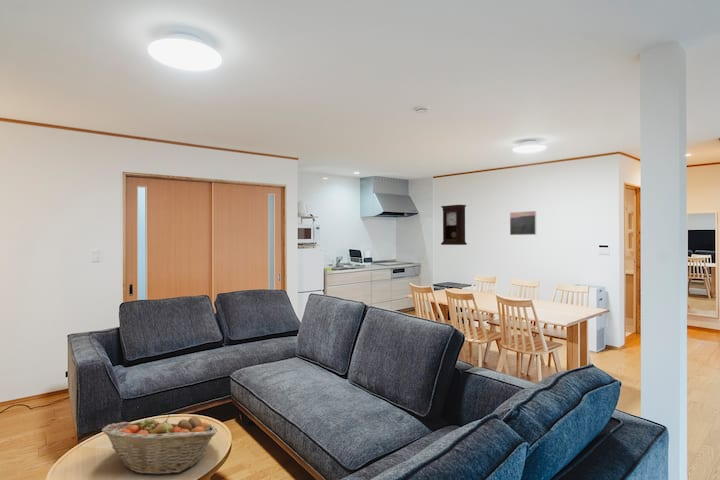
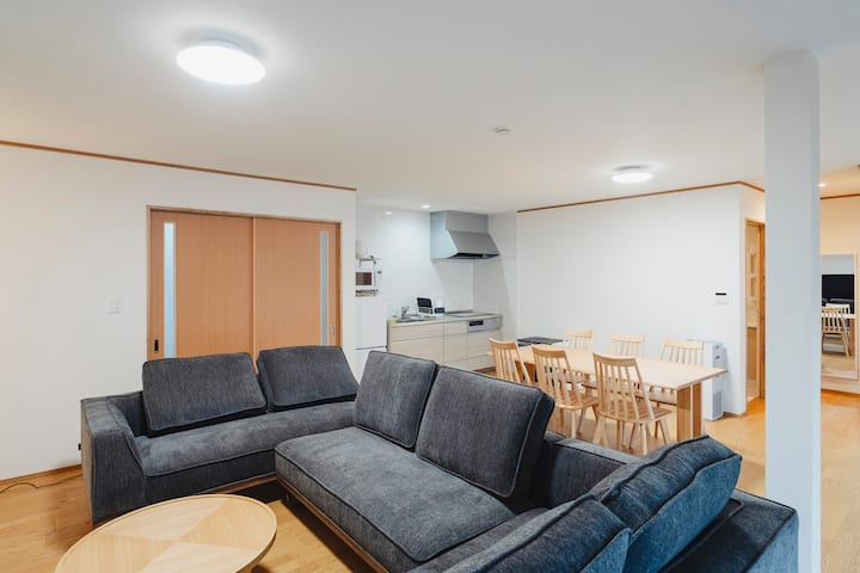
- pendulum clock [440,204,468,246]
- fruit basket [101,415,218,476]
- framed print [509,210,537,236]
